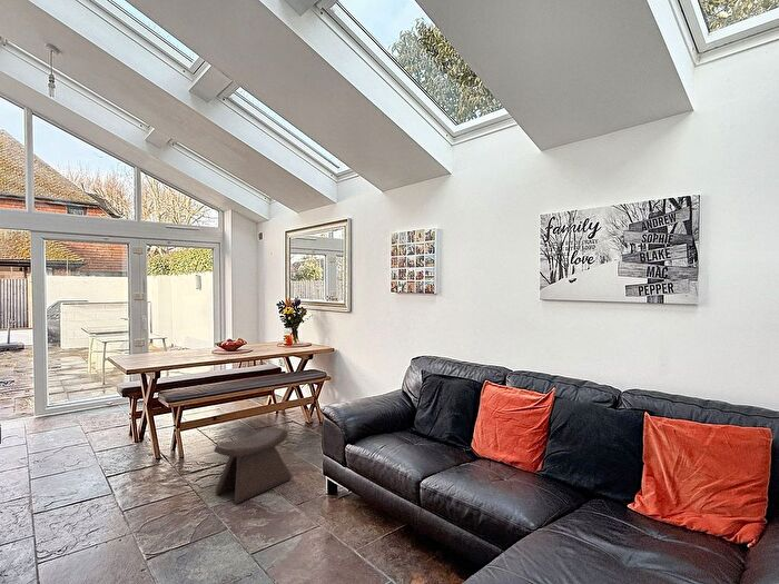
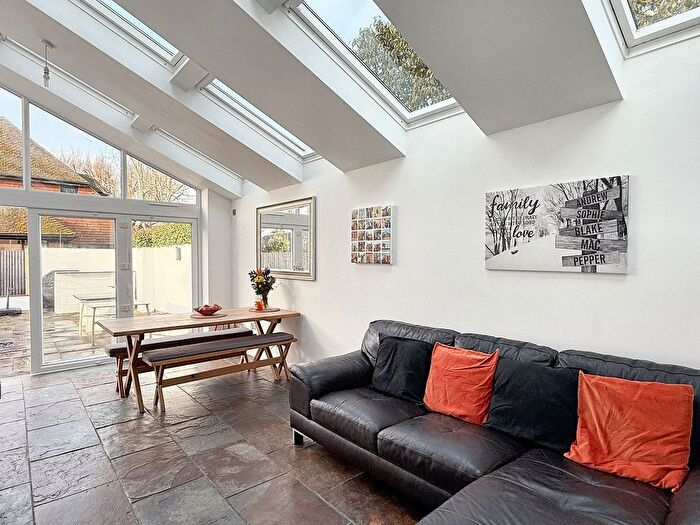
- stool [213,426,293,505]
